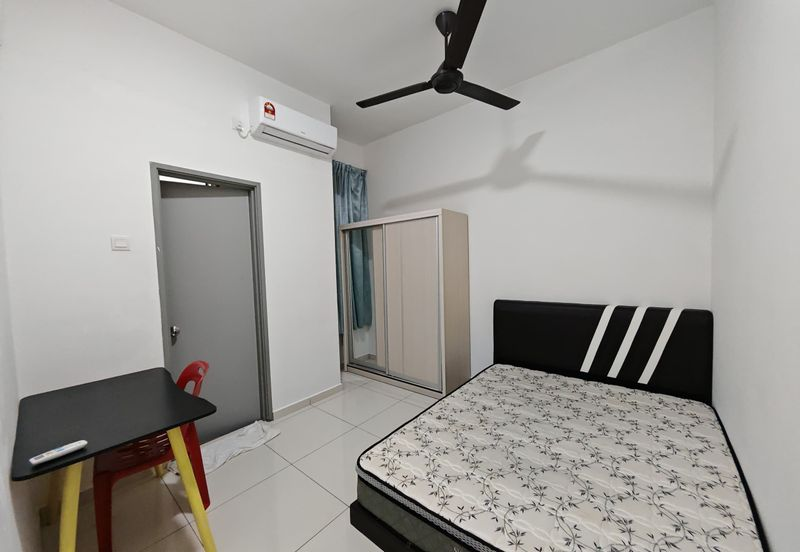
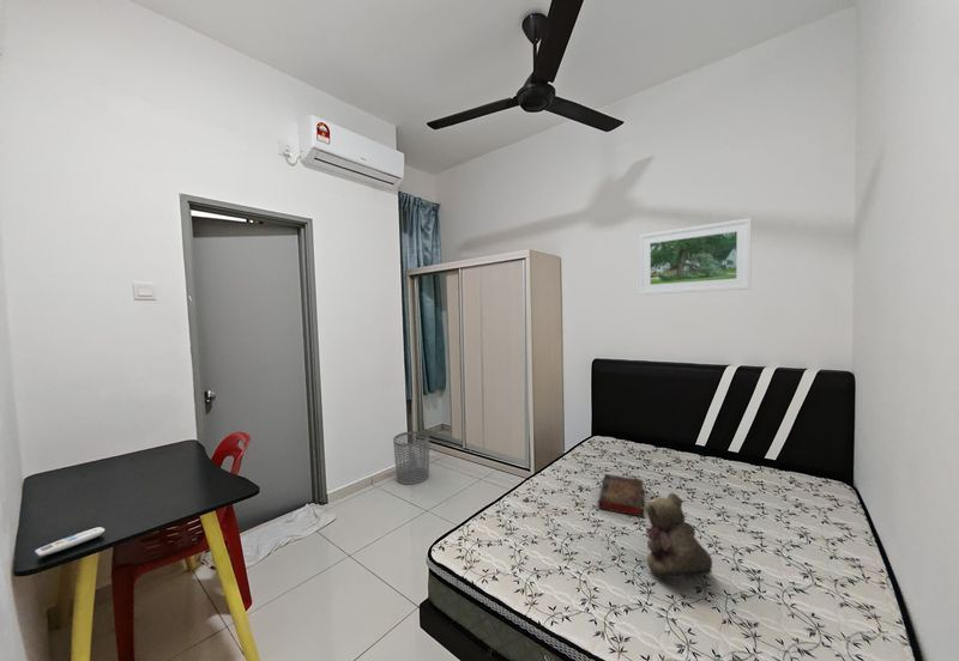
+ waste bin [392,430,430,485]
+ book [597,473,644,519]
+ teddy bear [644,491,713,580]
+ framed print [639,217,753,296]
